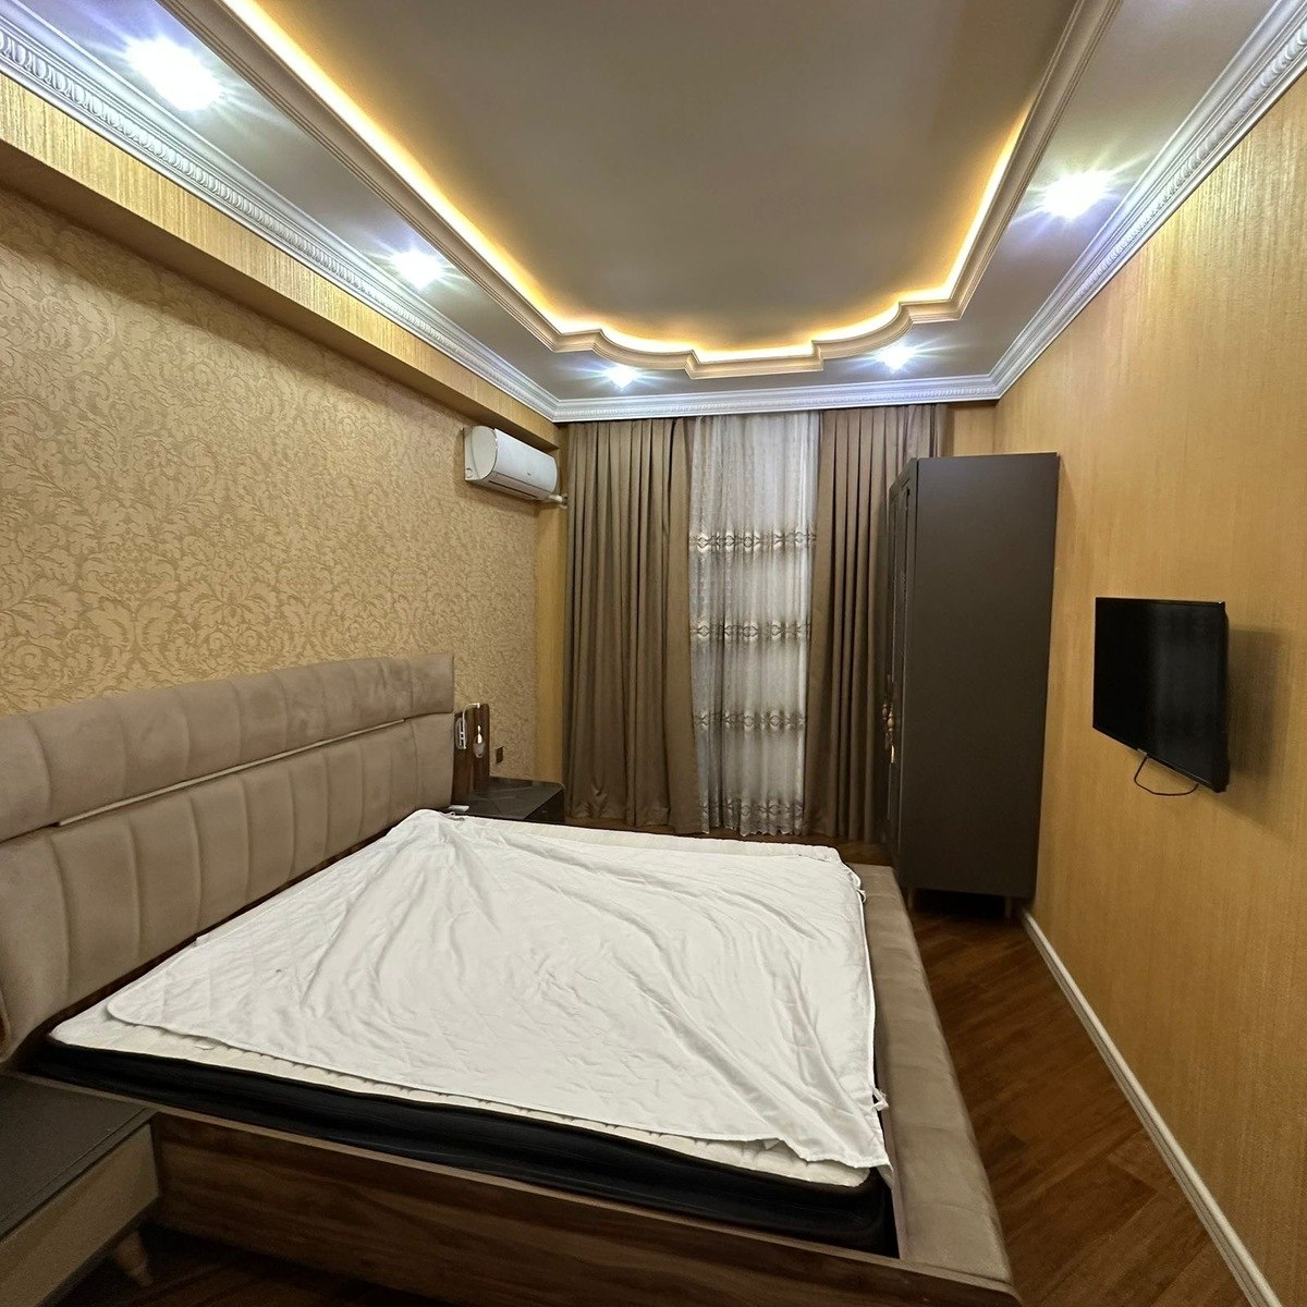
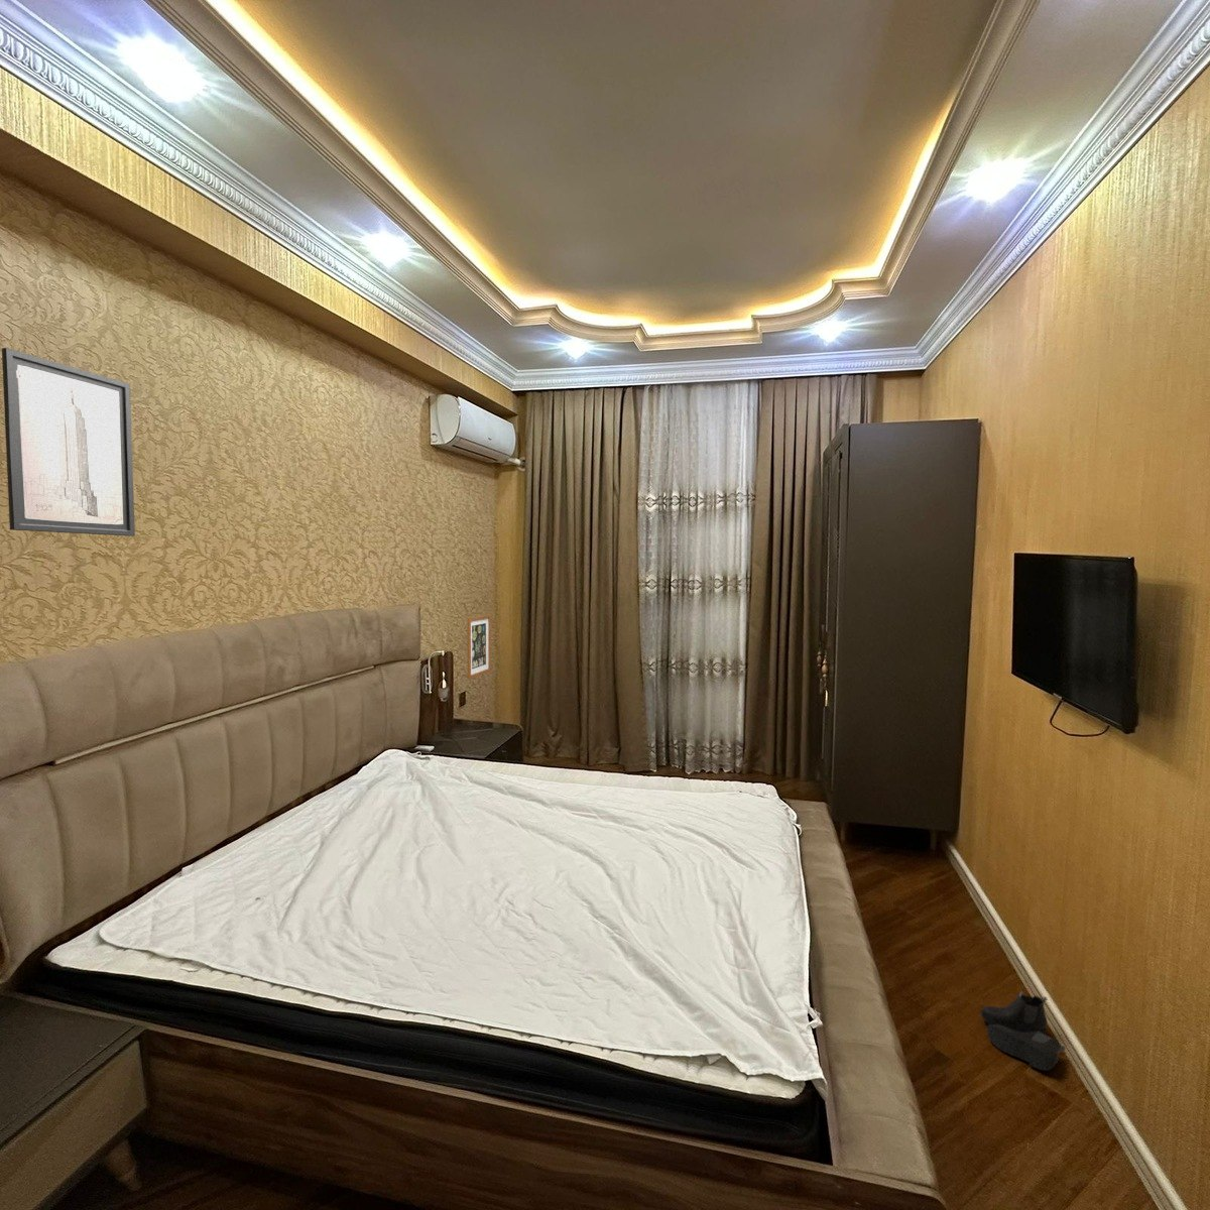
+ wall art [1,347,136,537]
+ wall art [465,613,492,680]
+ boots [980,991,1067,1071]
